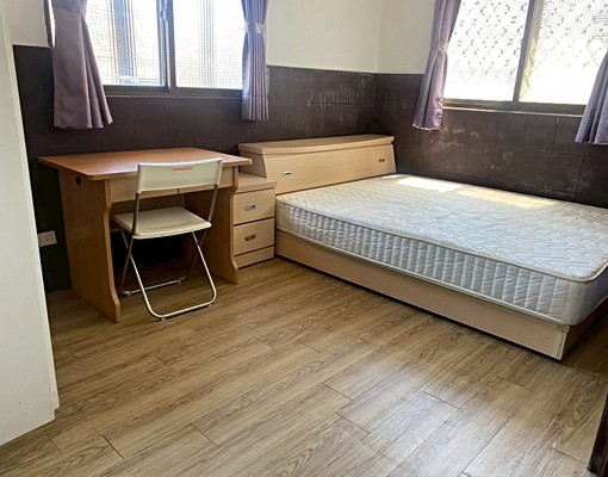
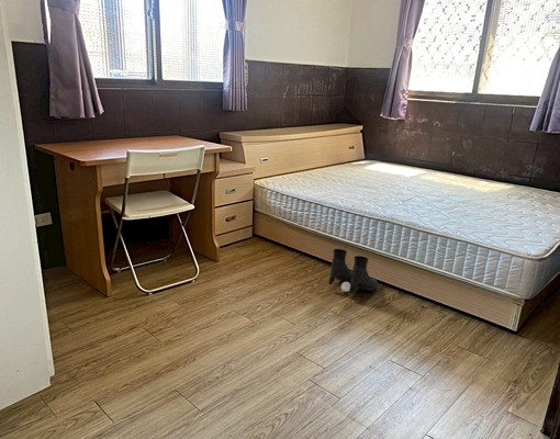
+ boots [327,248,379,294]
